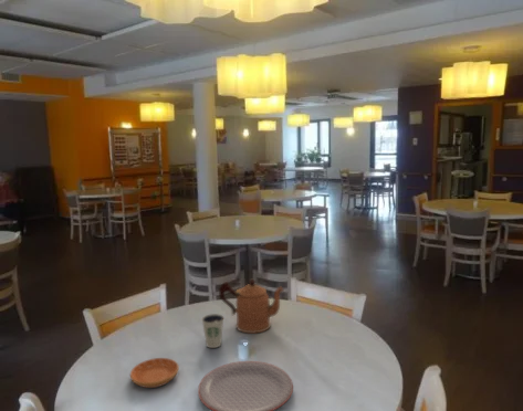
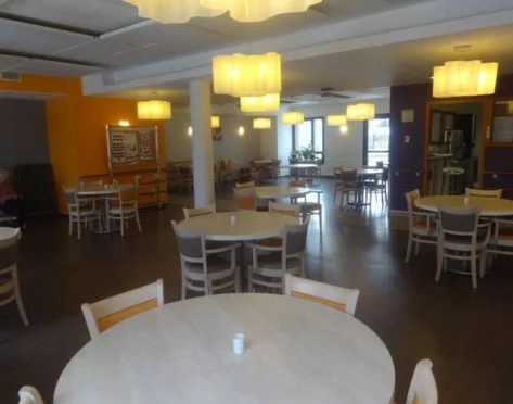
- dixie cup [201,313,224,349]
- plate [197,360,294,411]
- coffeepot [218,278,285,335]
- saucer [129,357,180,389]
